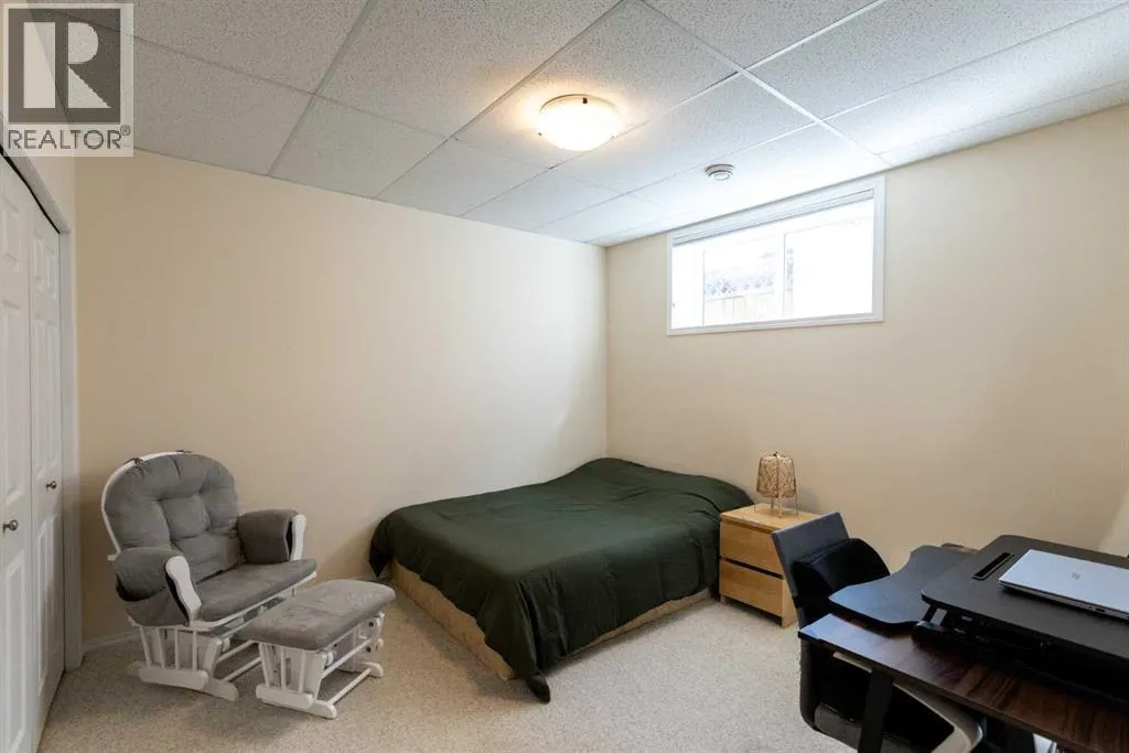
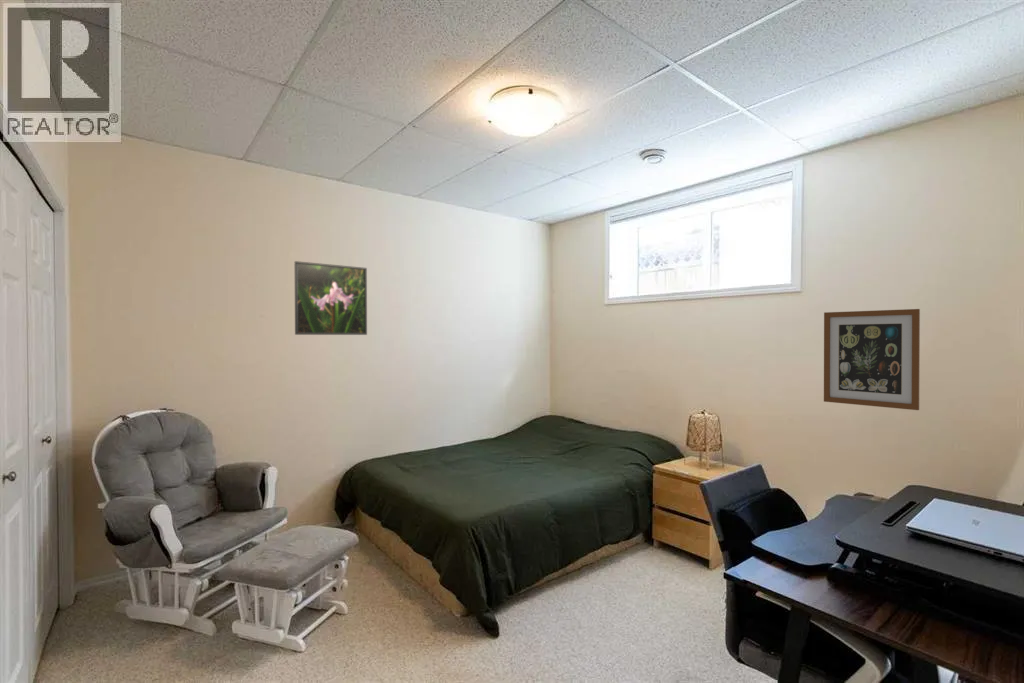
+ wall art [823,308,921,411]
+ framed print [294,260,368,336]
